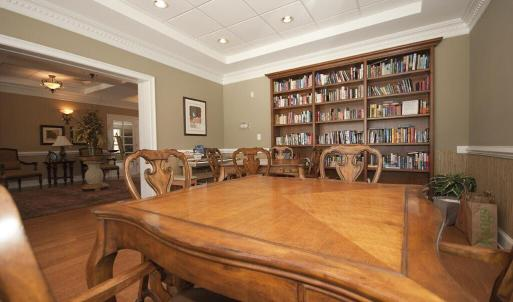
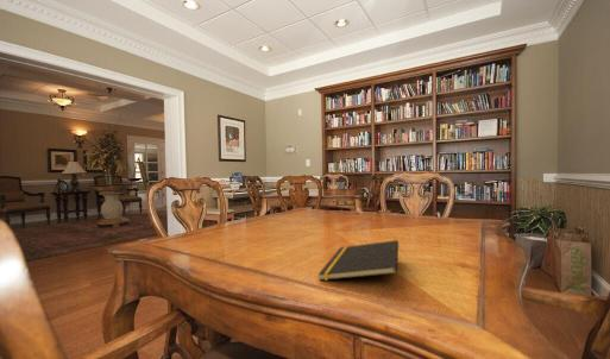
+ notepad [317,239,400,282]
